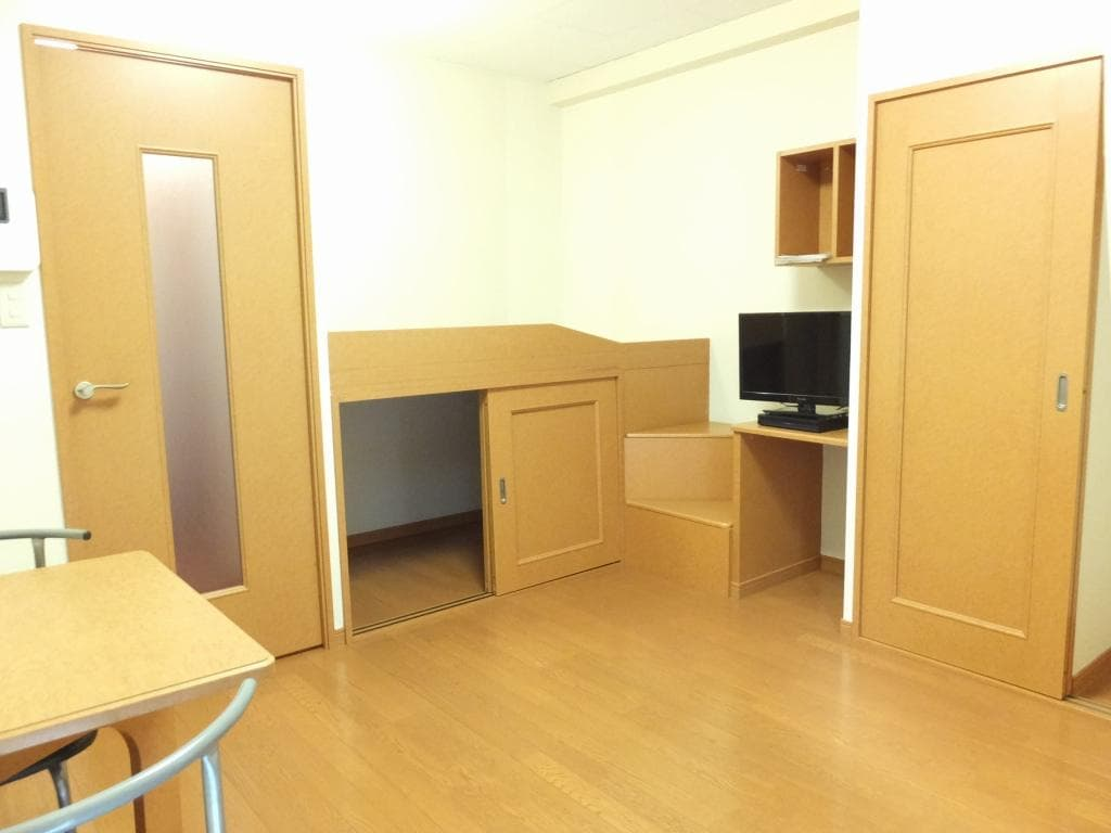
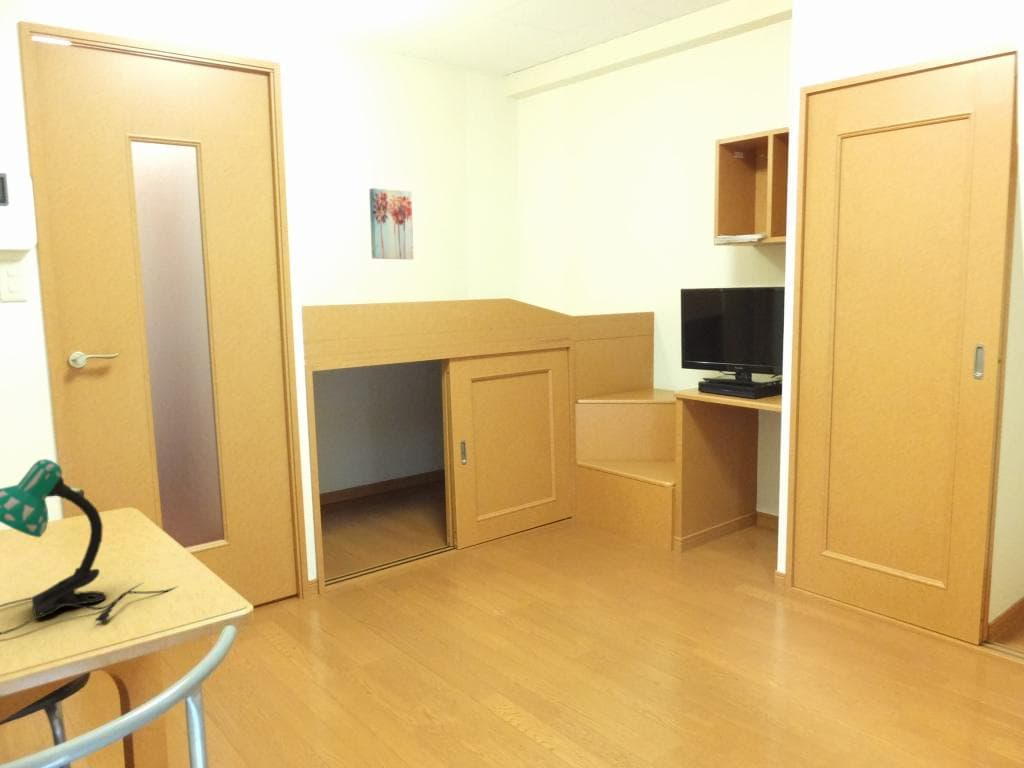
+ wall art [368,187,414,260]
+ desk lamp [0,458,179,635]
